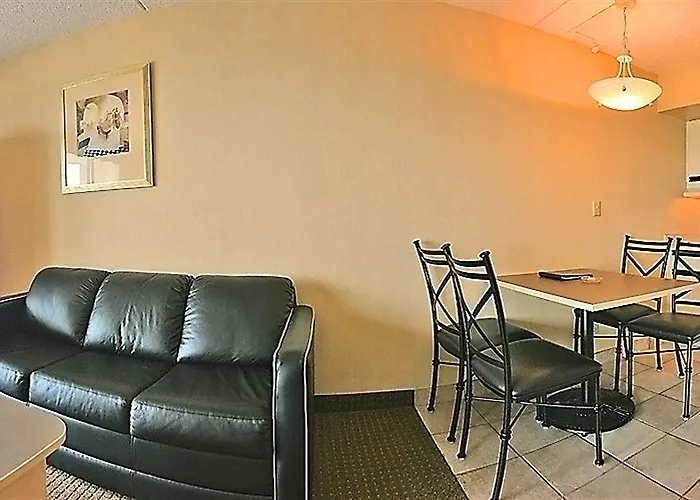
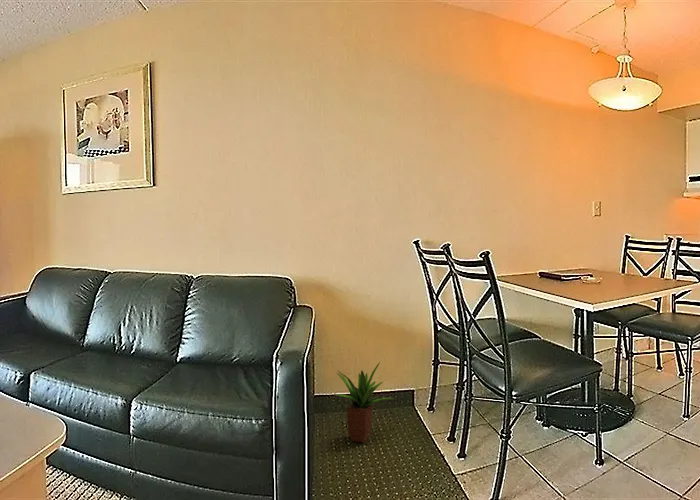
+ potted plant [334,361,393,444]
